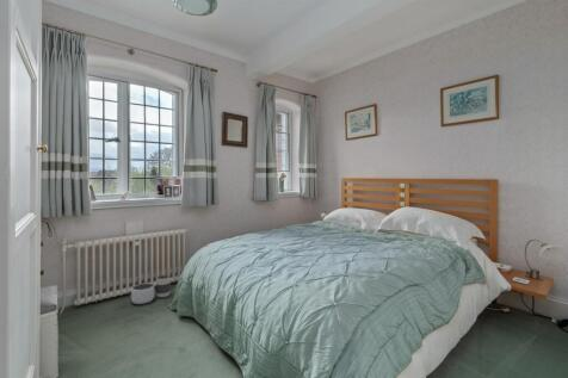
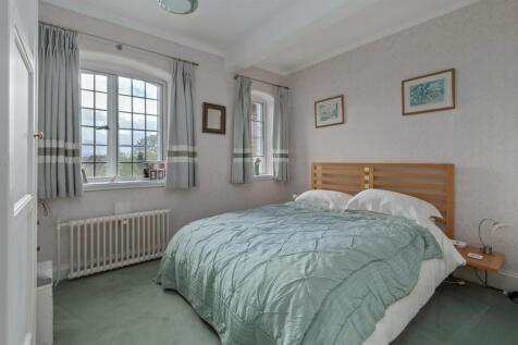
- waste basket [130,274,172,305]
